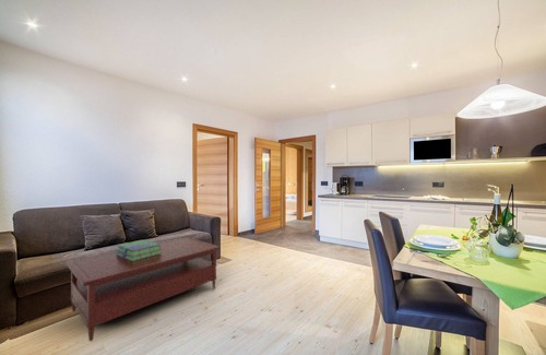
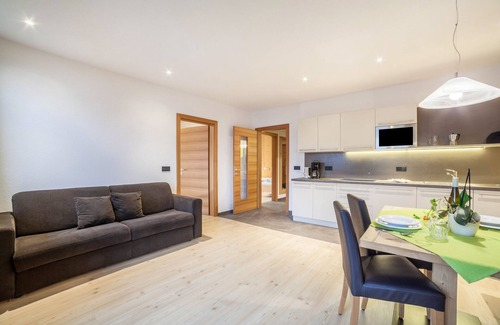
- stack of books [115,239,162,261]
- coffee table [64,236,221,343]
